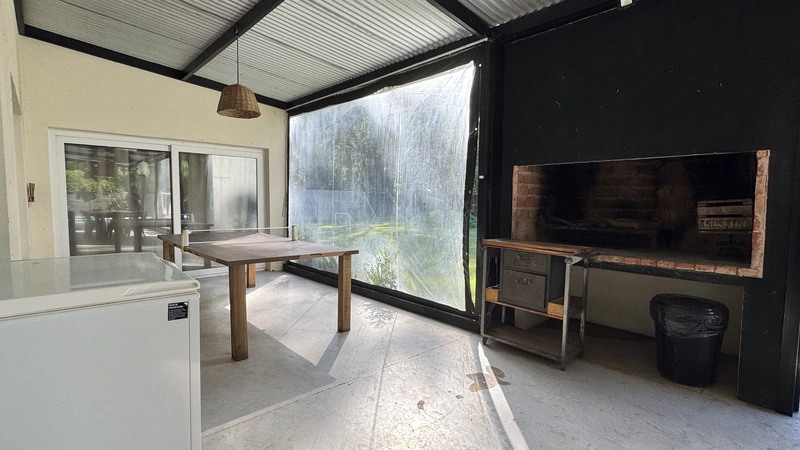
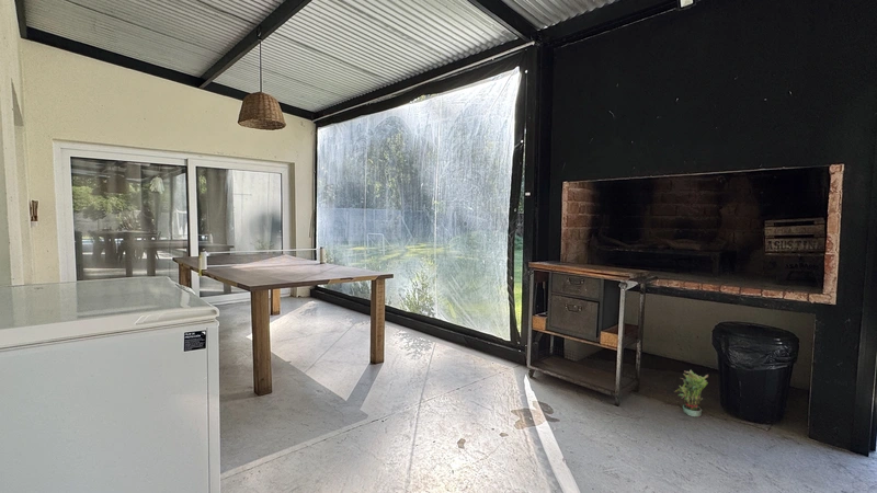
+ potted plant [673,369,709,417]
